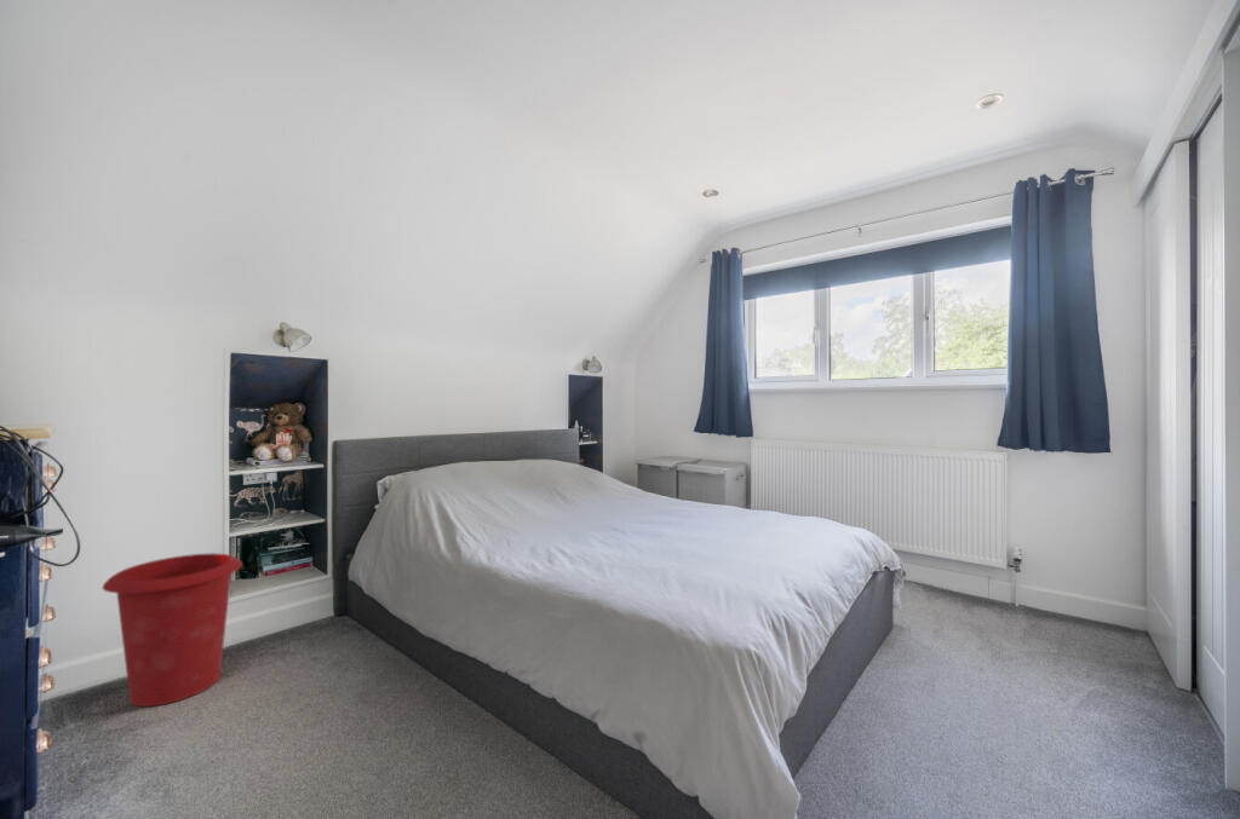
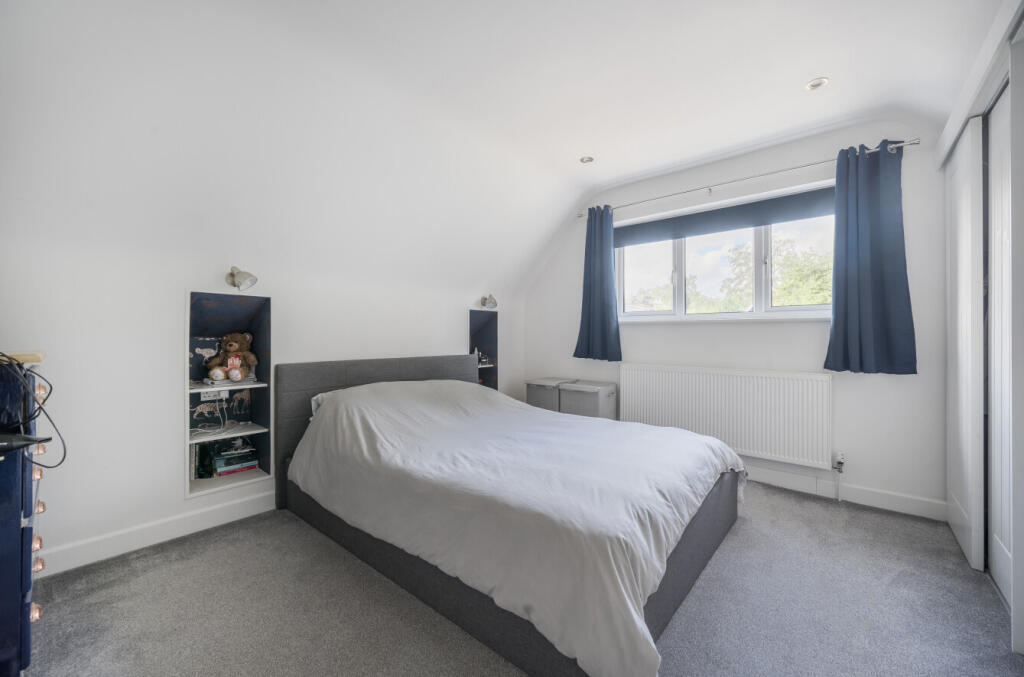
- waste bin [102,552,243,708]
